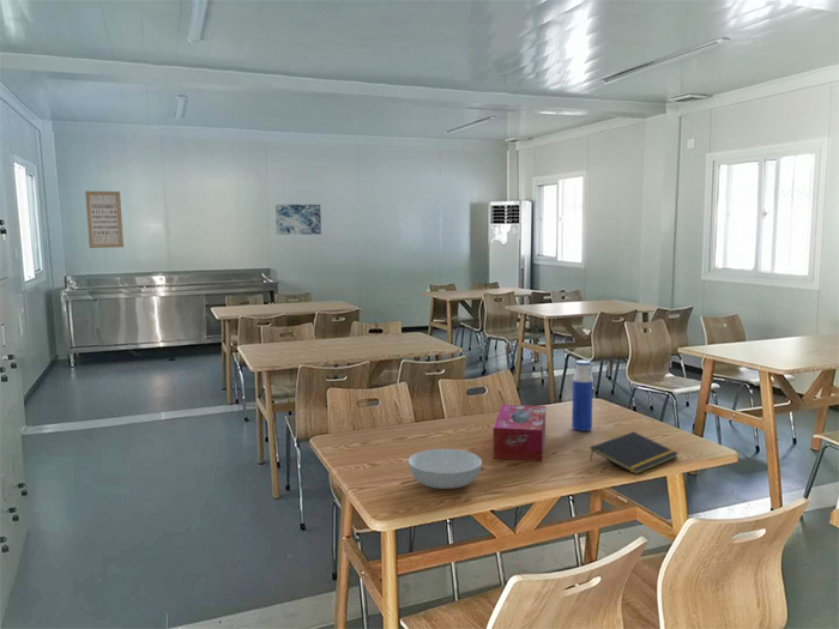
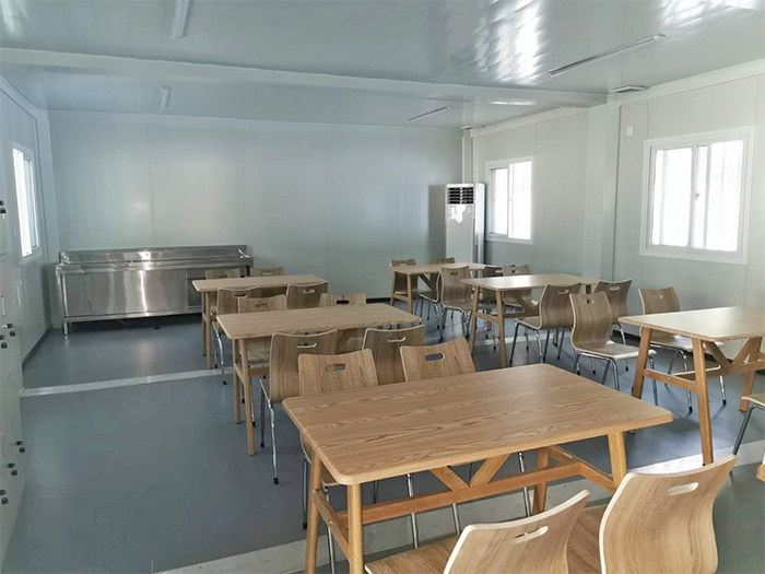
- wall art [84,190,125,249]
- tissue box [493,404,547,462]
- water bottle [571,359,594,433]
- notepad [588,430,680,476]
- serving bowl [408,448,483,490]
- wall art [274,204,322,236]
